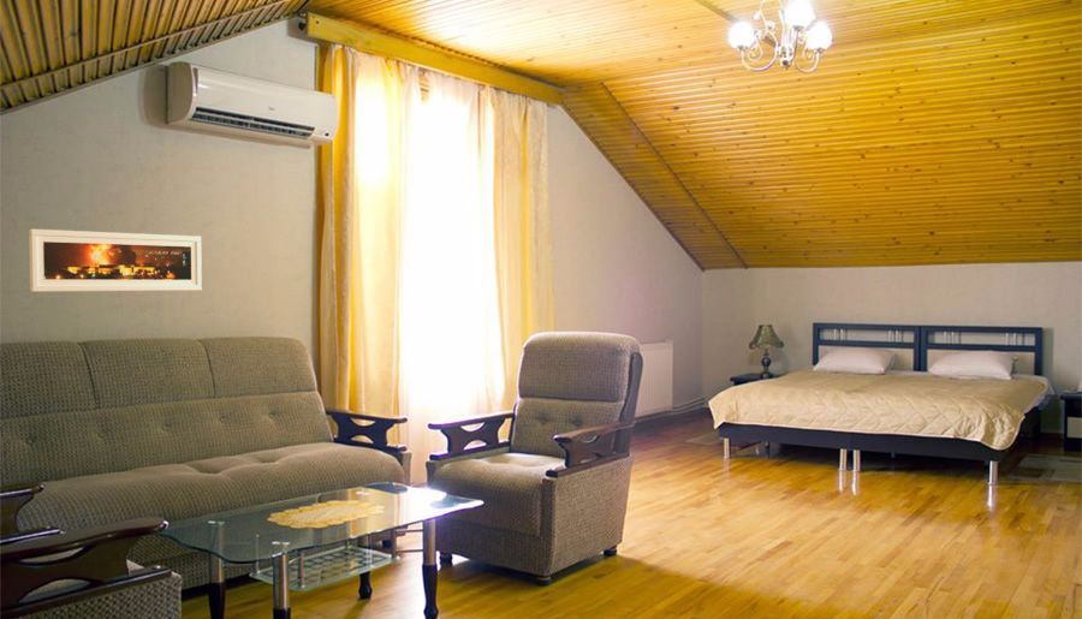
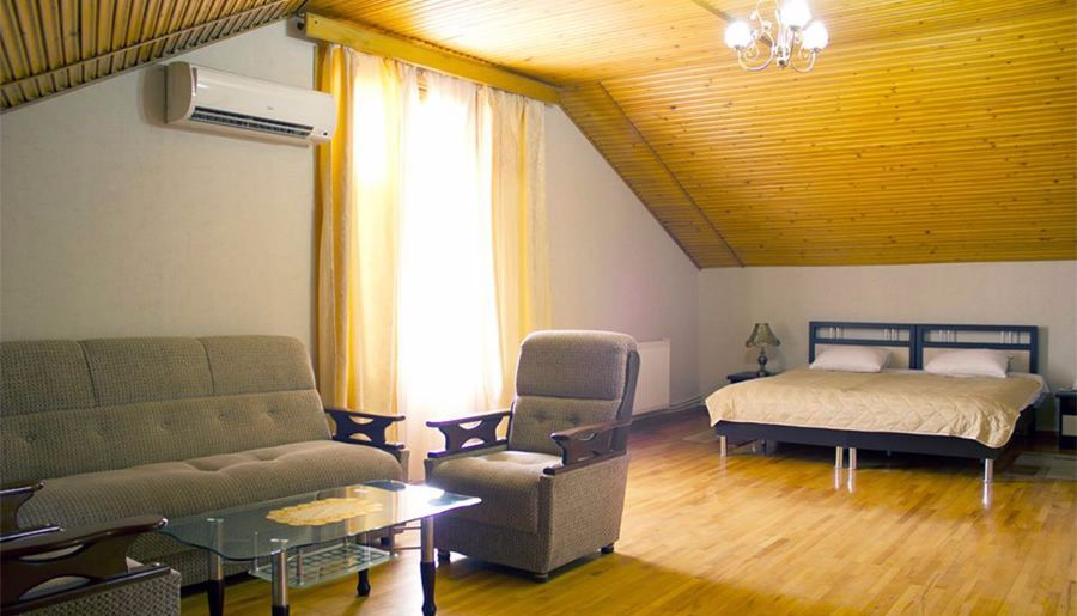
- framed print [28,228,203,293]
